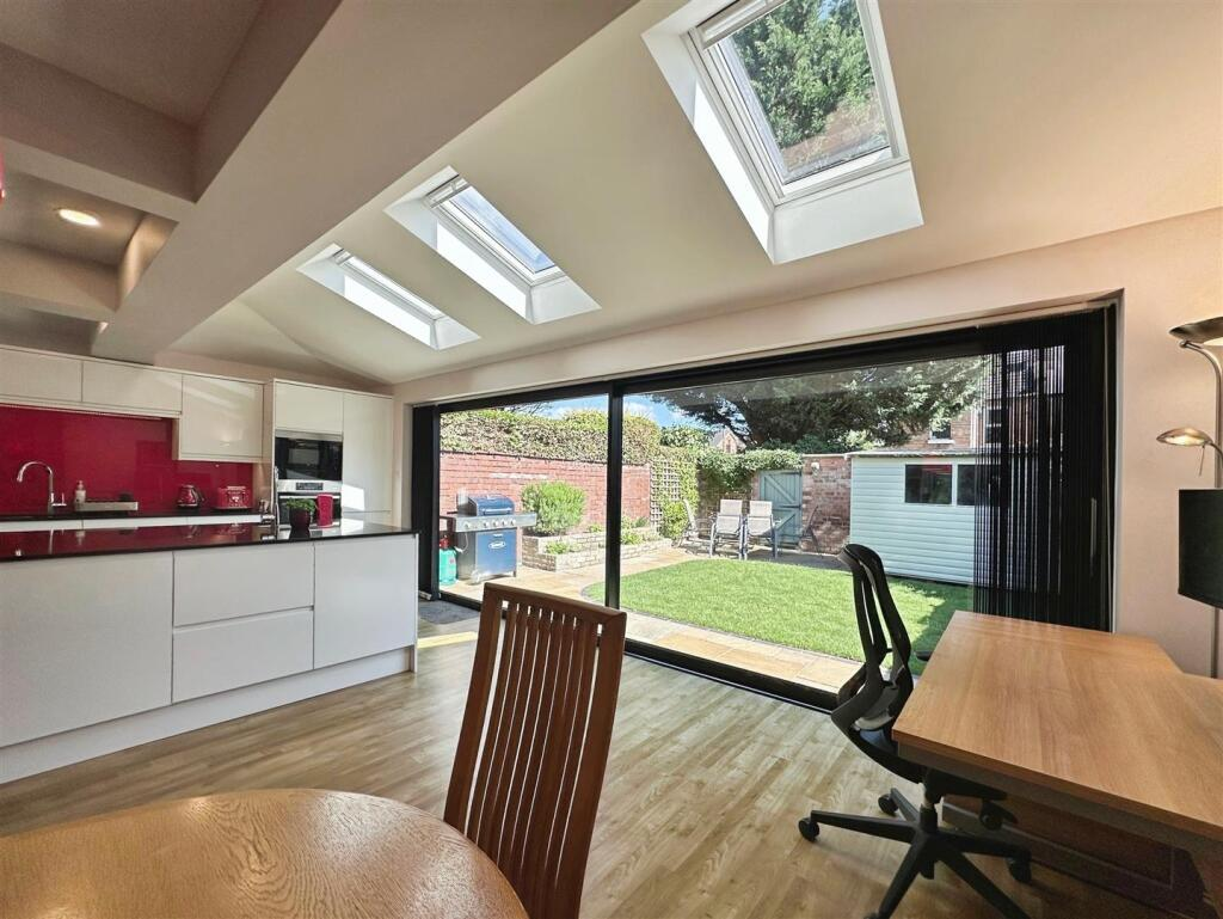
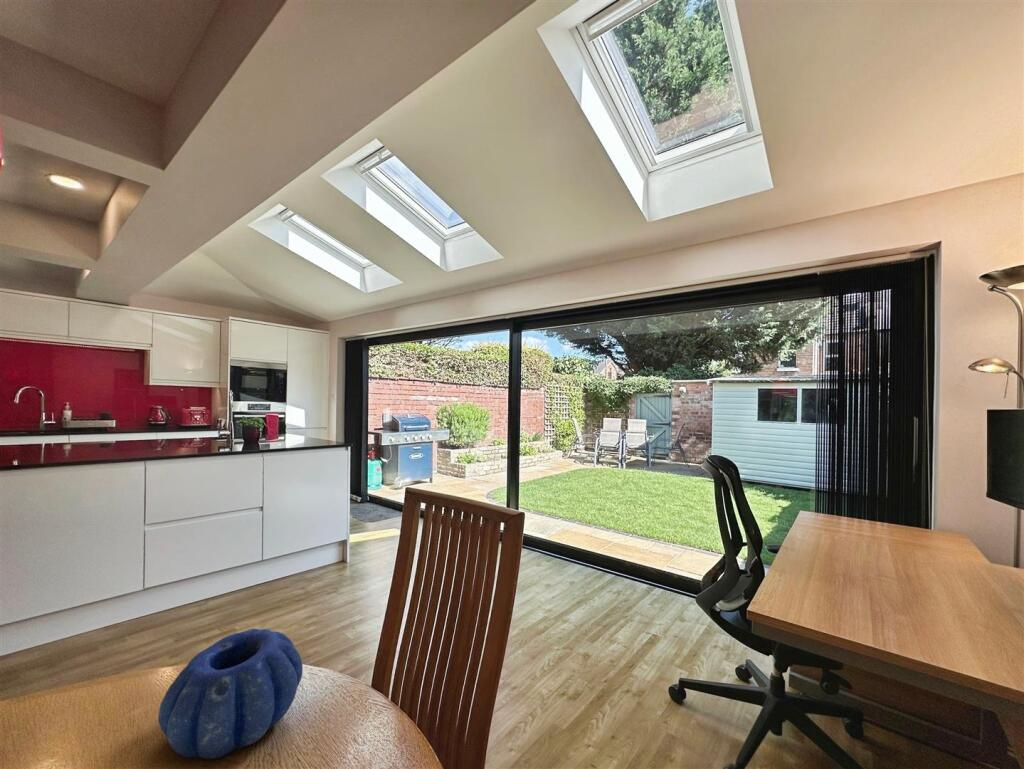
+ decorative bowl [157,628,304,760]
